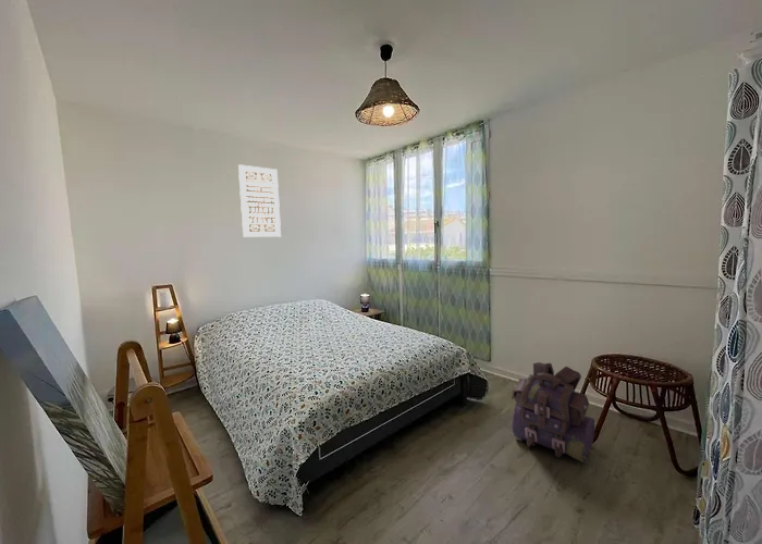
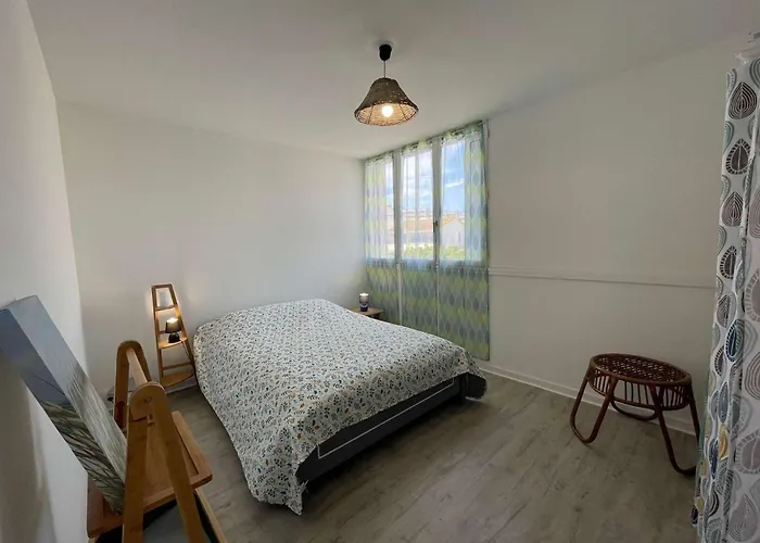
- wall art [237,163,282,238]
- backpack [511,361,595,465]
